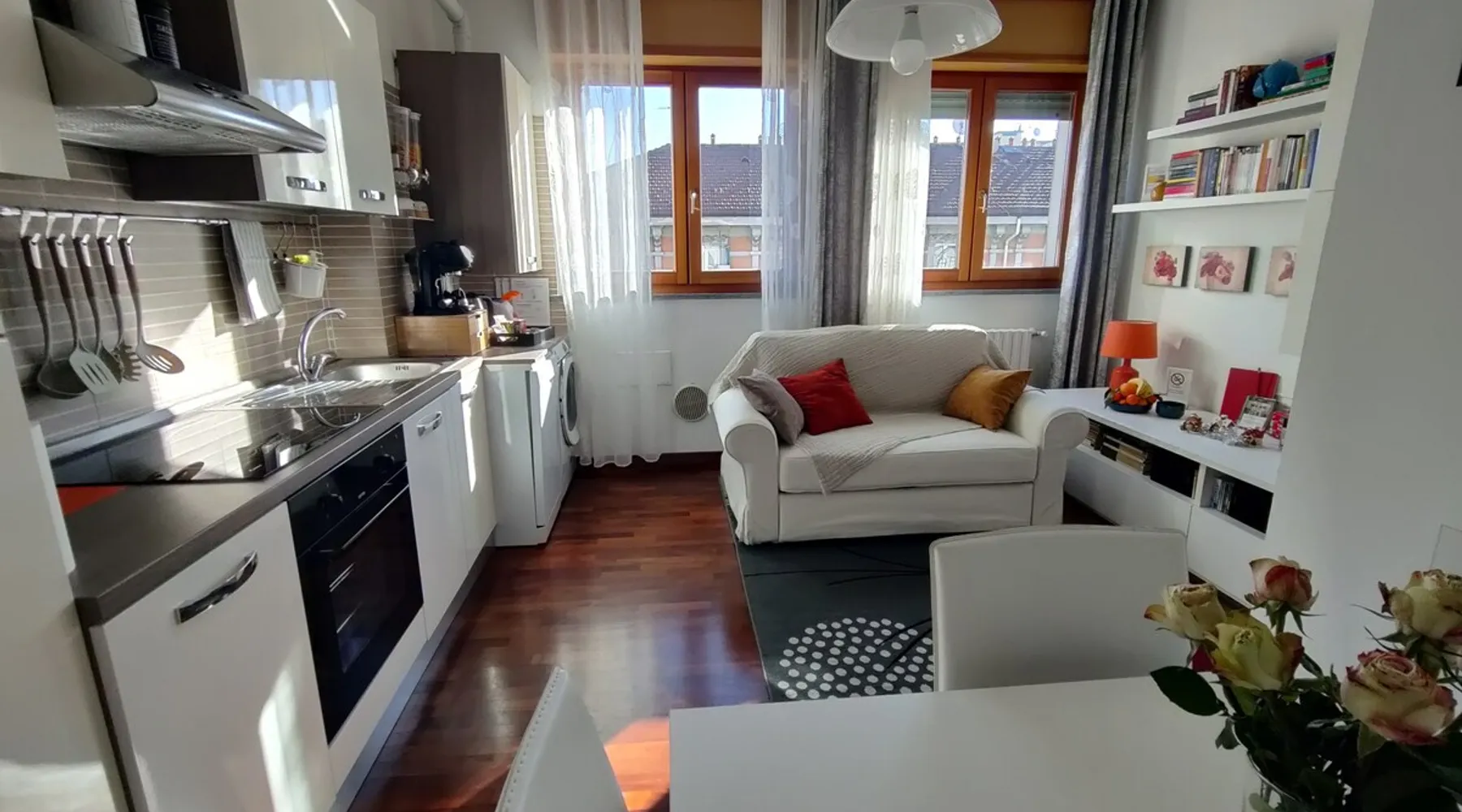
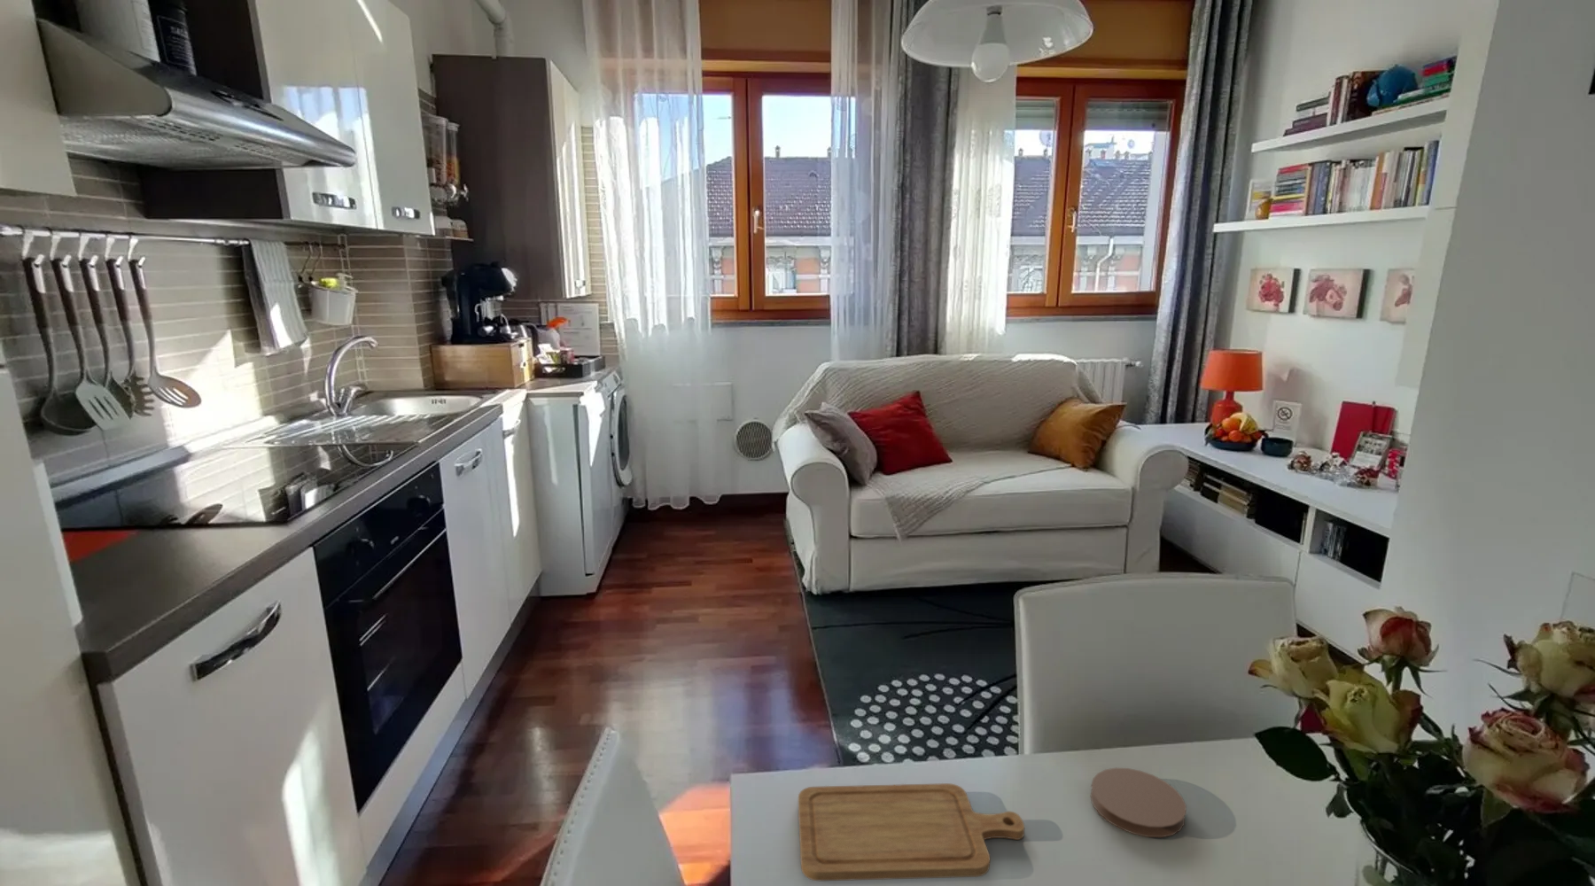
+ chopping board [798,782,1026,882]
+ coaster [1089,767,1187,838]
